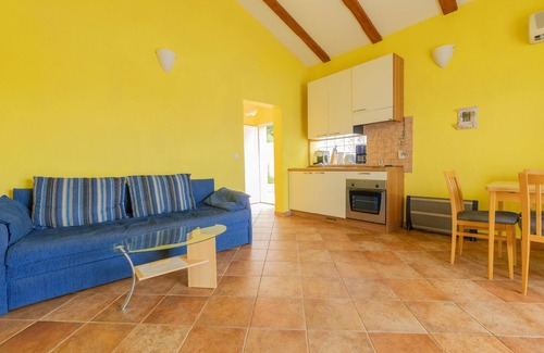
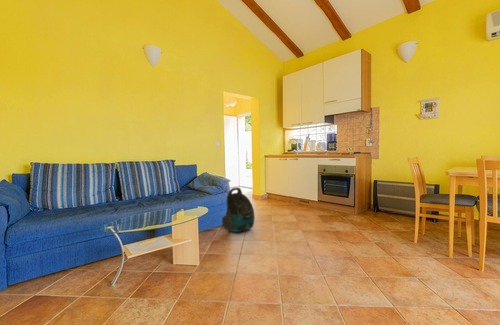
+ vacuum cleaner [221,186,256,233]
